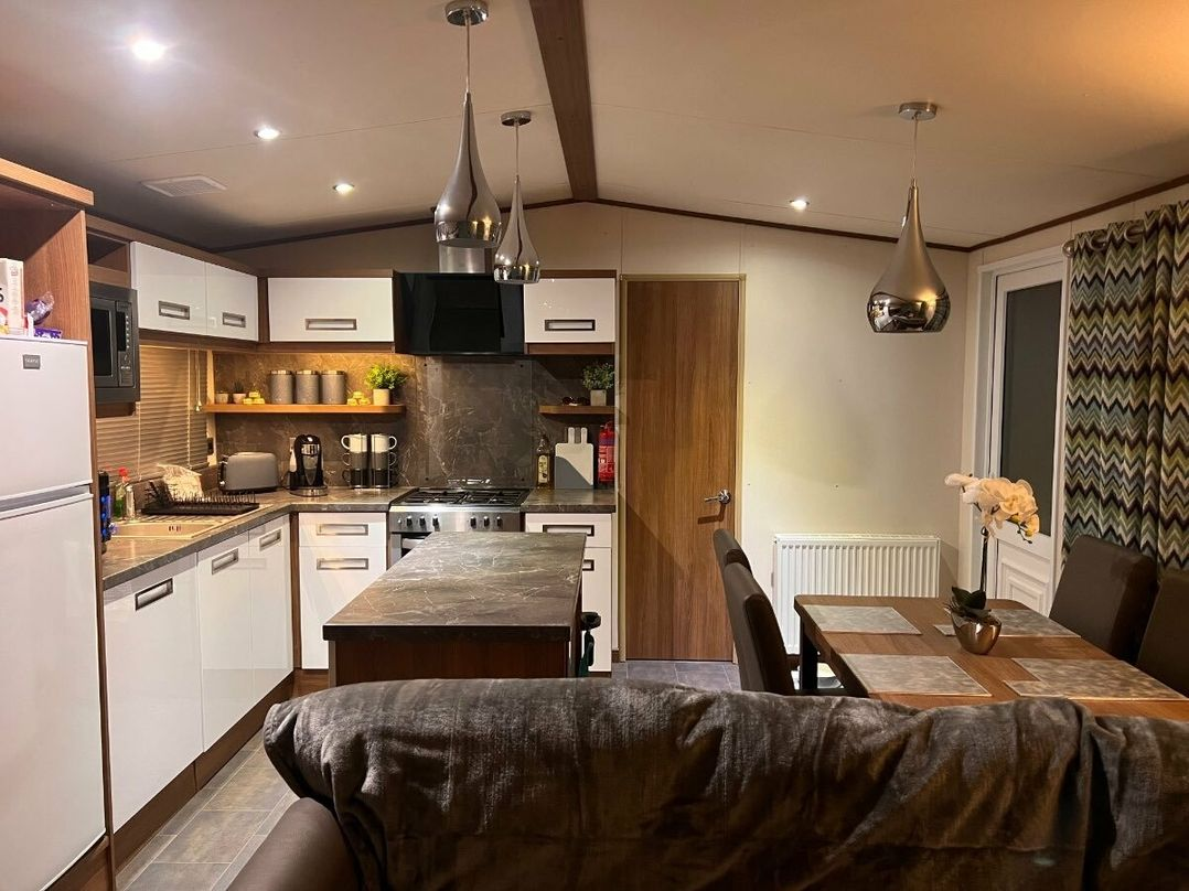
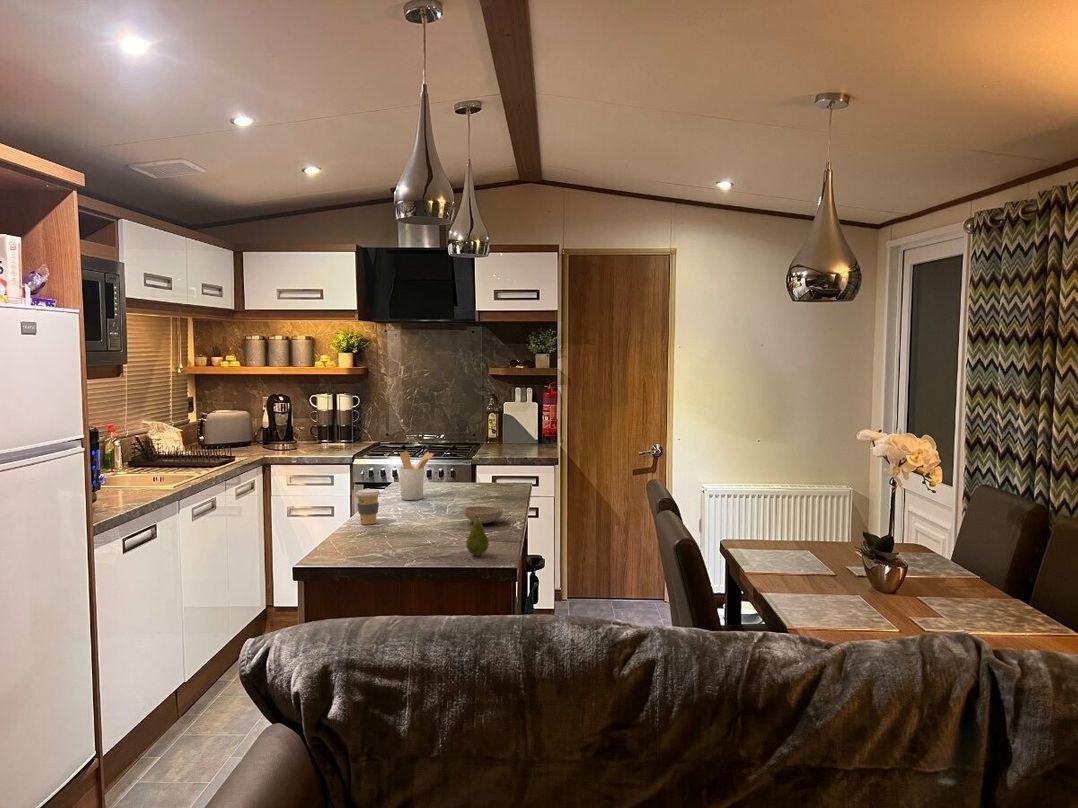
+ fruit [465,514,490,556]
+ bowl [463,506,504,525]
+ coffee cup [355,488,381,525]
+ utensil holder [398,450,435,501]
